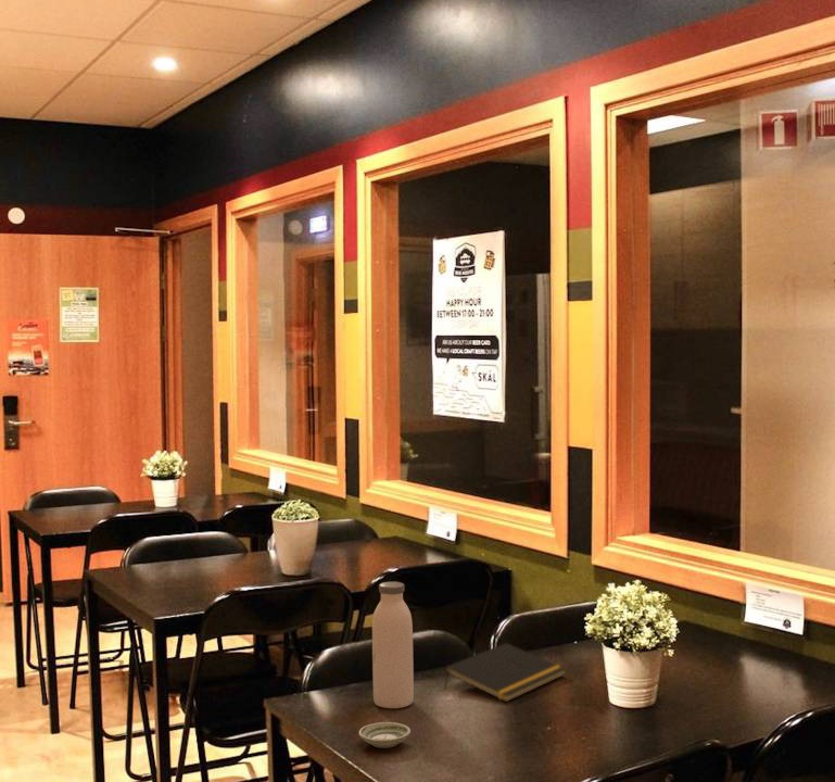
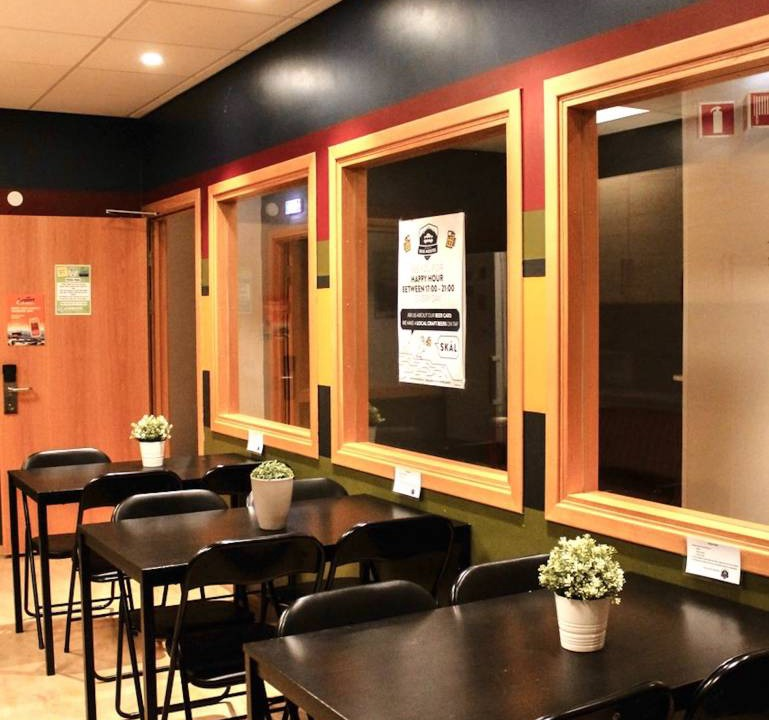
- notepad [443,642,567,703]
- saucer [357,721,412,749]
- water bottle [371,581,415,709]
